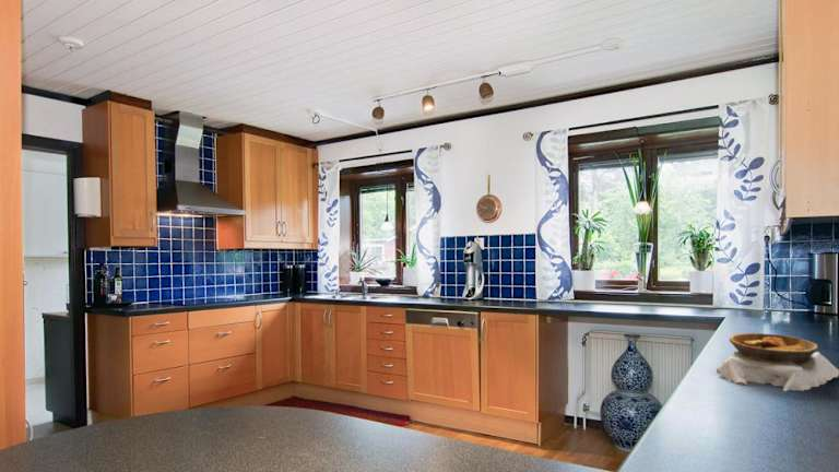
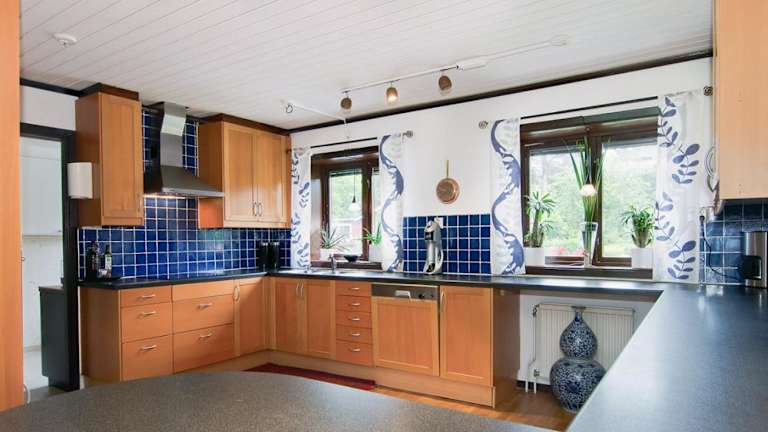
- bowl [716,332,839,392]
